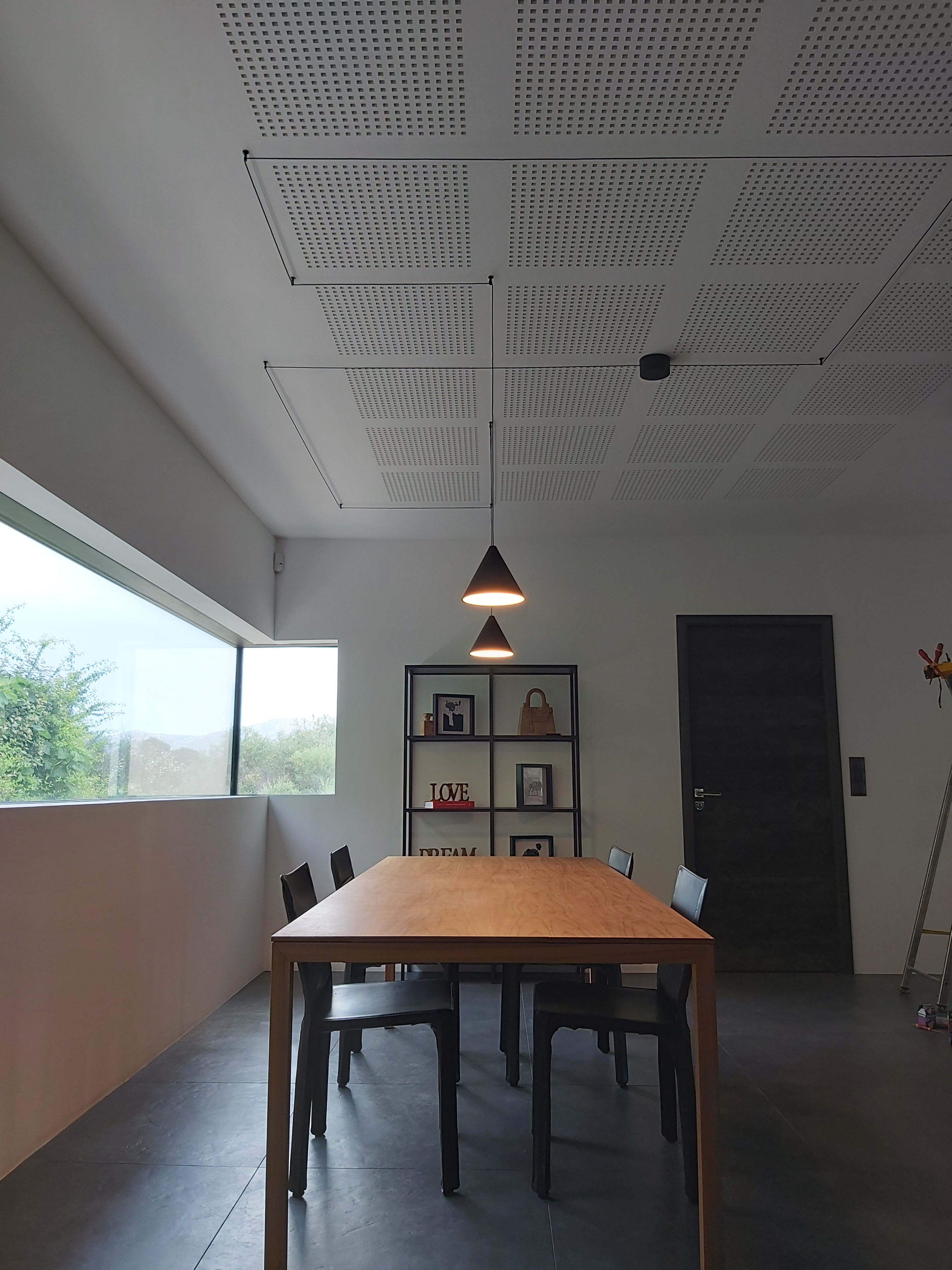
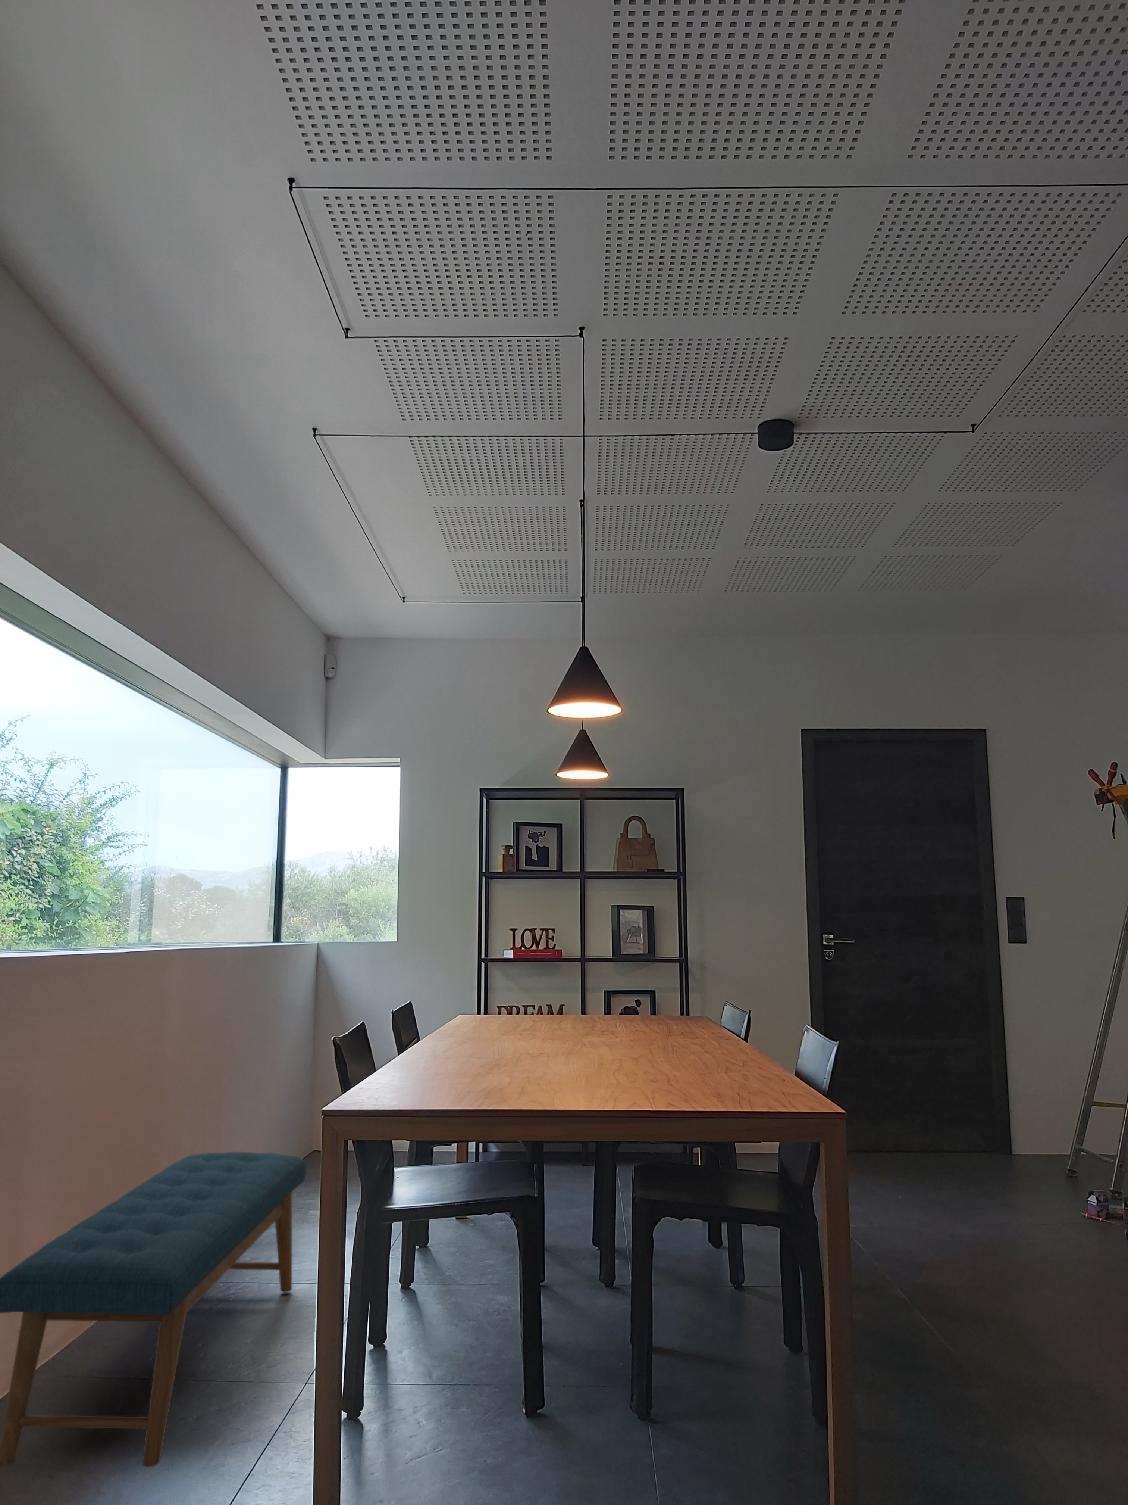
+ bench [0,1152,307,1468]
